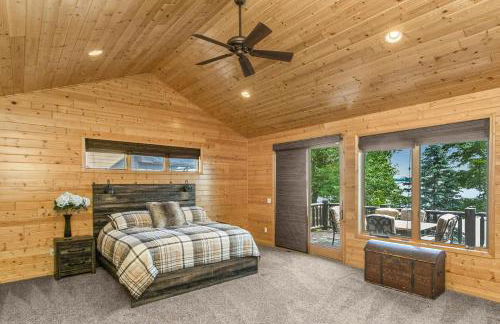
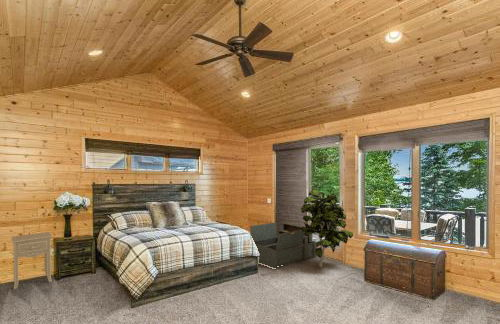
+ indoor plant [300,189,354,268]
+ storage cabinet [249,221,318,269]
+ nightstand [11,231,53,290]
